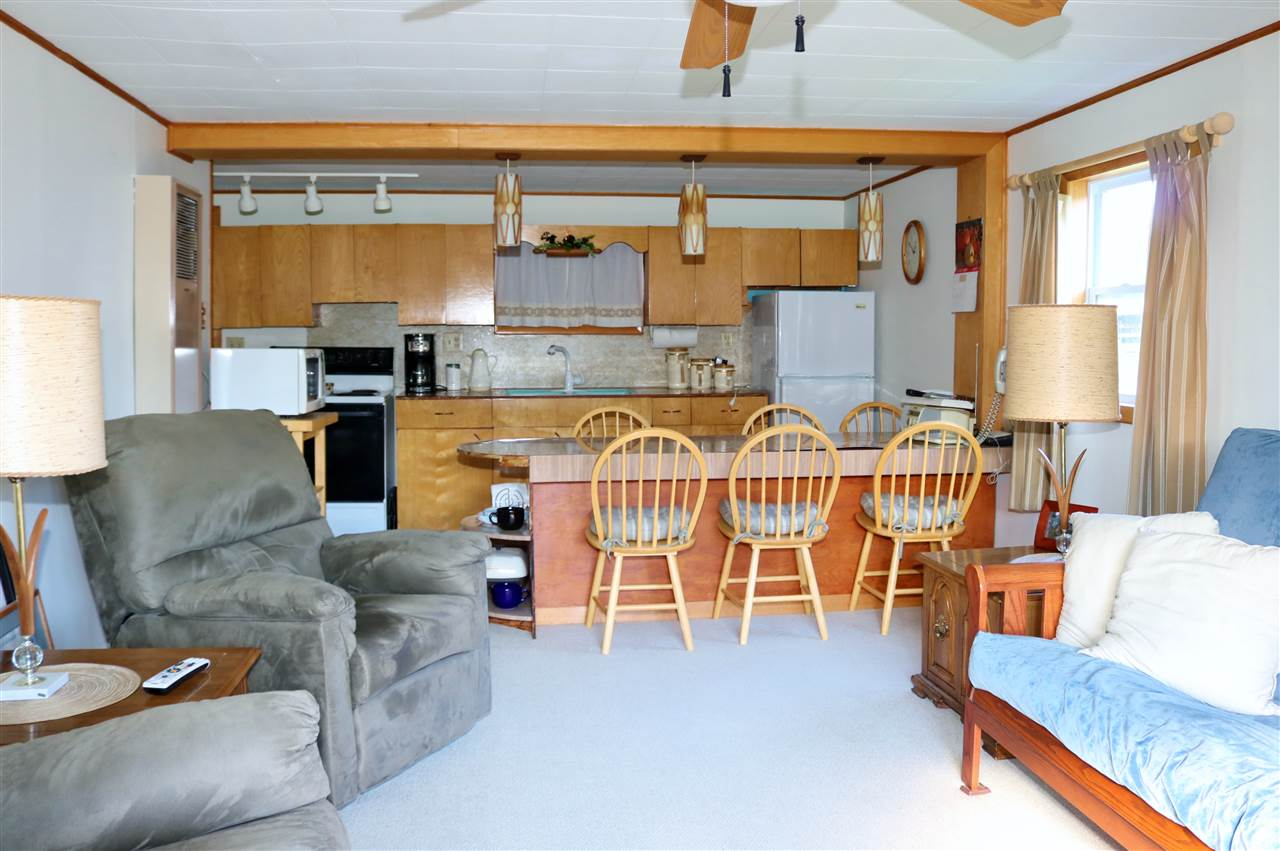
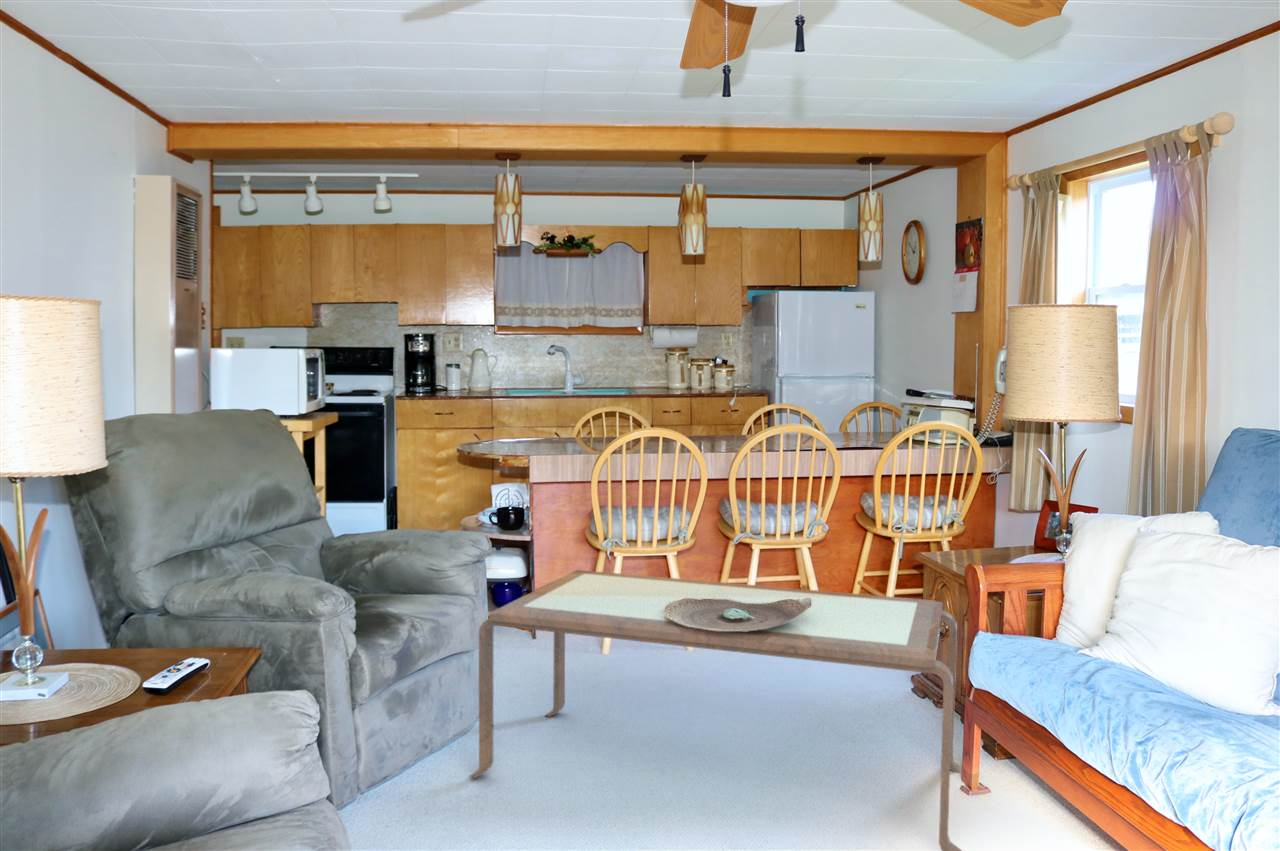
+ coffee table [468,569,963,851]
+ decorative bowl [664,597,812,631]
